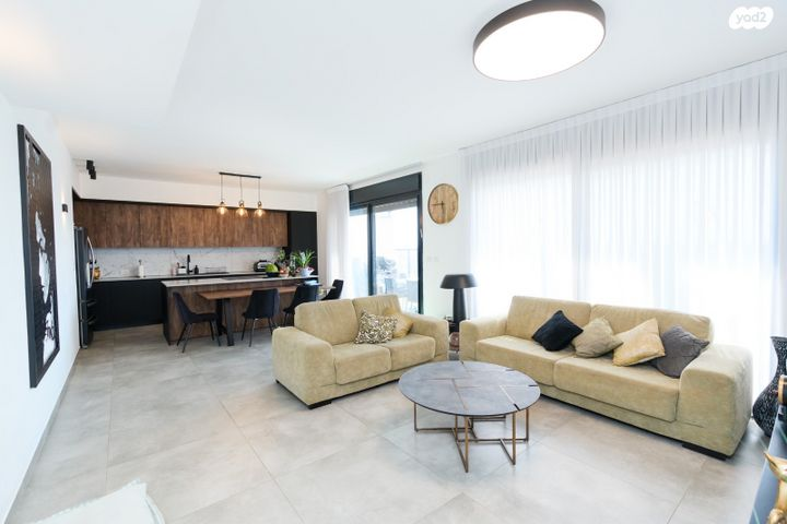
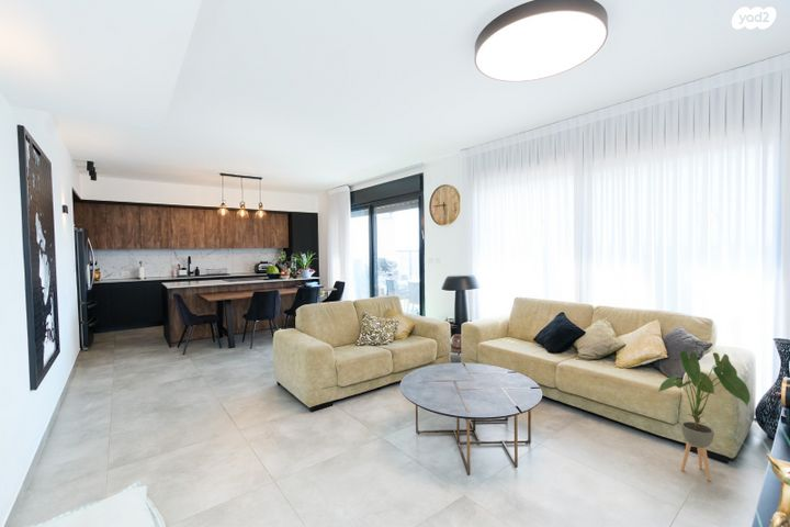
+ house plant [656,350,752,482]
